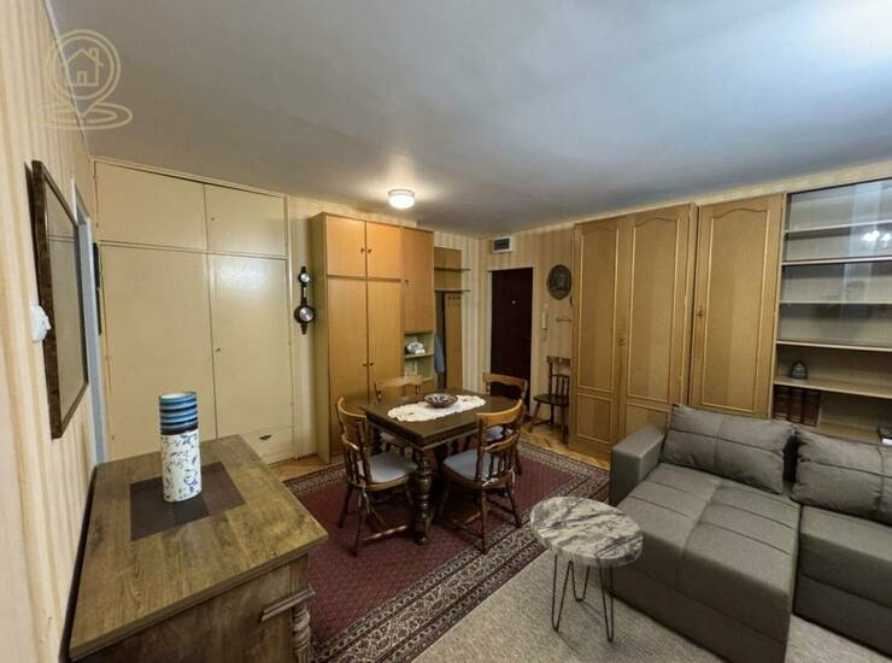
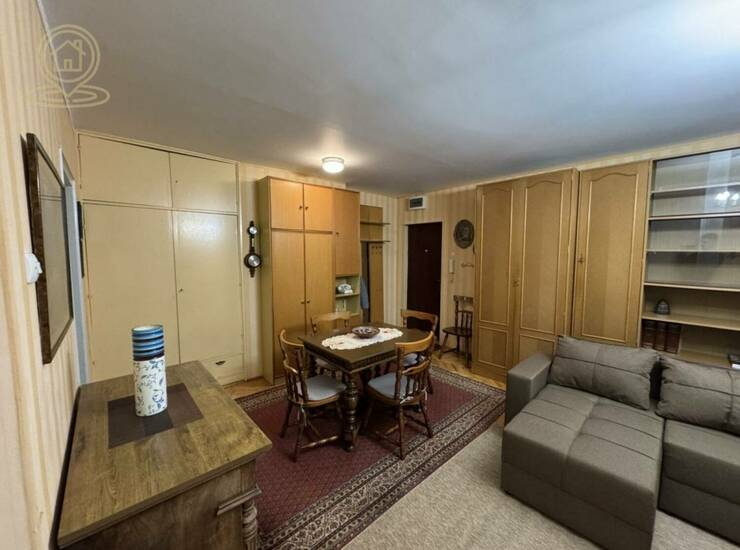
- side table [529,495,644,644]
